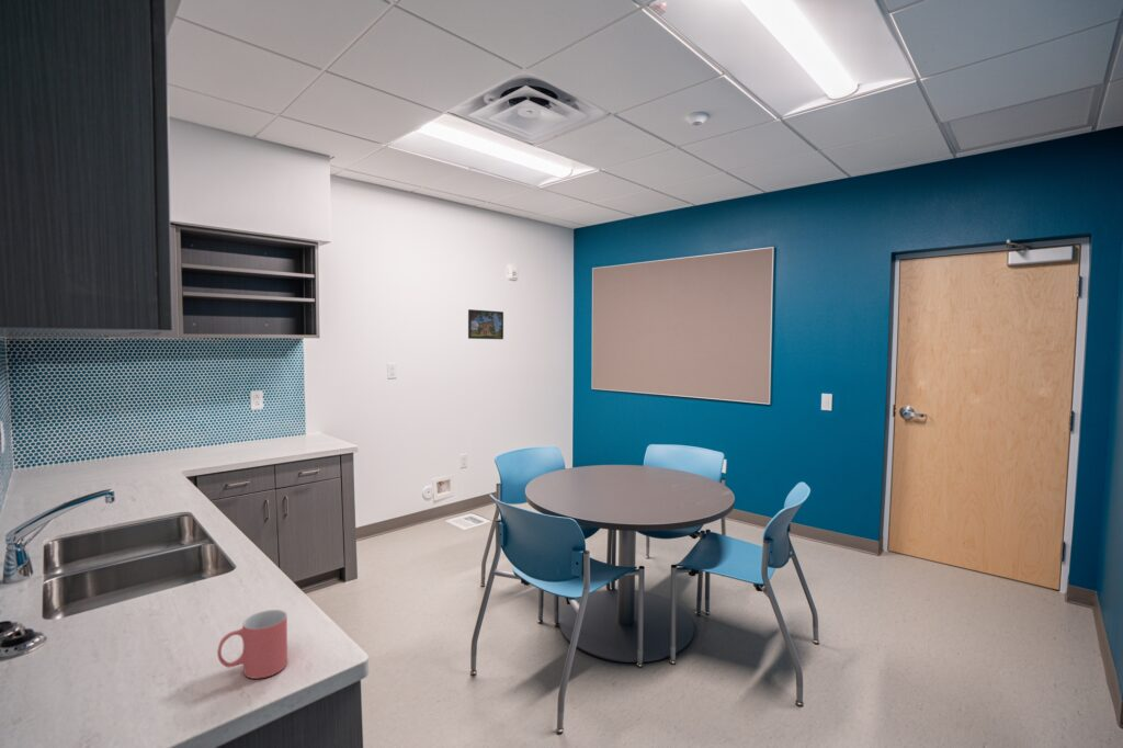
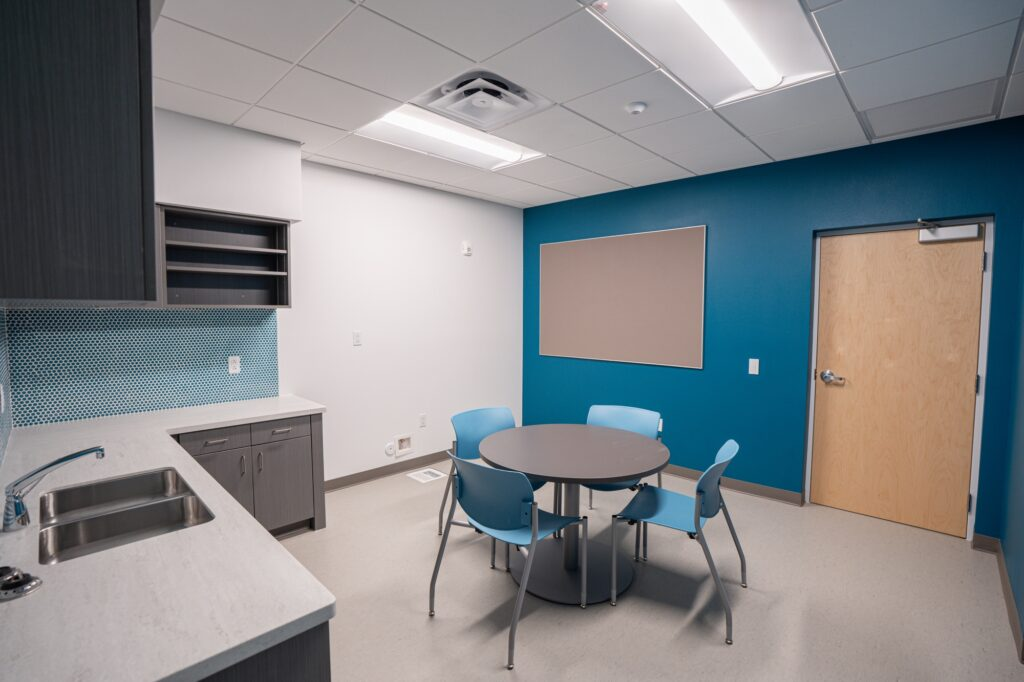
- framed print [467,308,504,340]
- mug [216,609,288,680]
